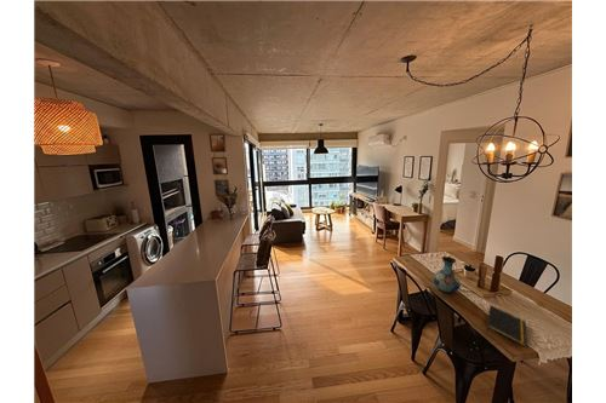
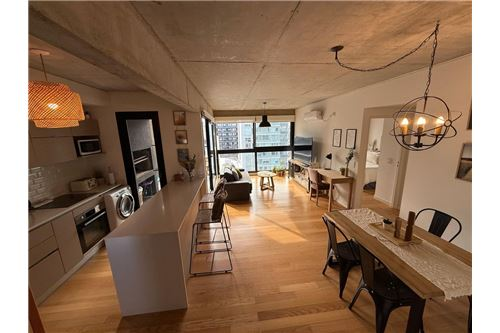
- notepad [486,304,528,347]
- vase [431,255,462,294]
